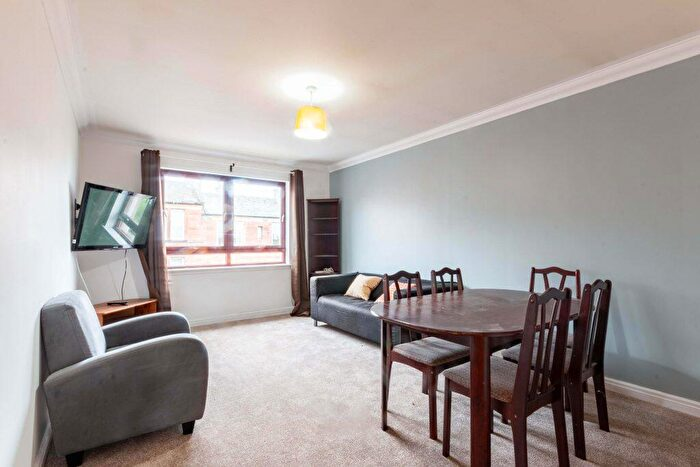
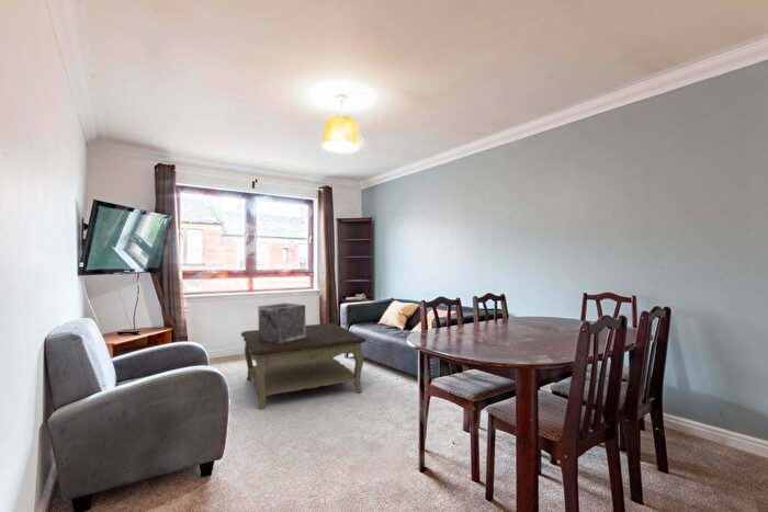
+ decorative box [257,301,306,343]
+ coffee table [240,322,368,411]
